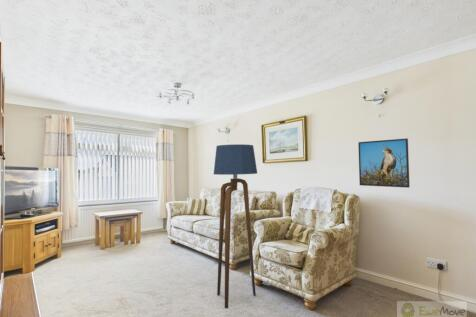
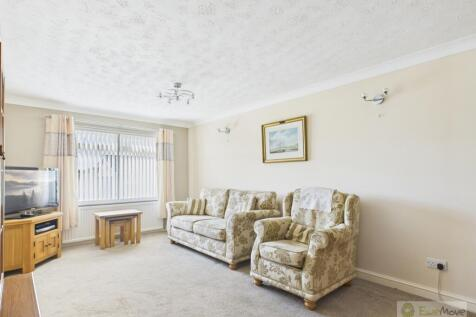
- floor lamp [213,143,258,310]
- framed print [357,137,411,189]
